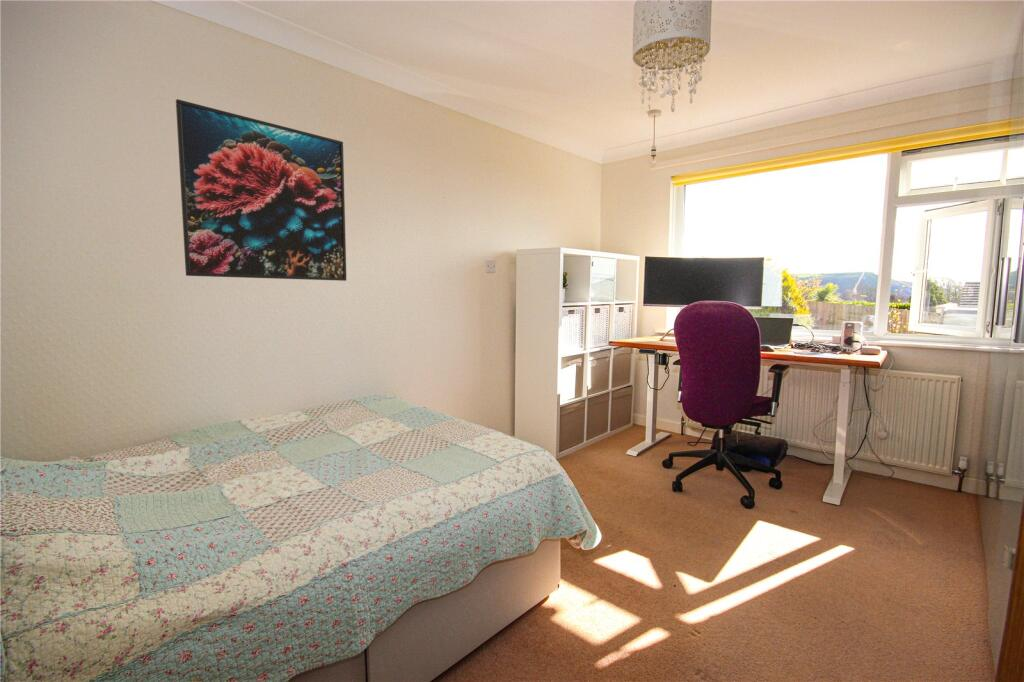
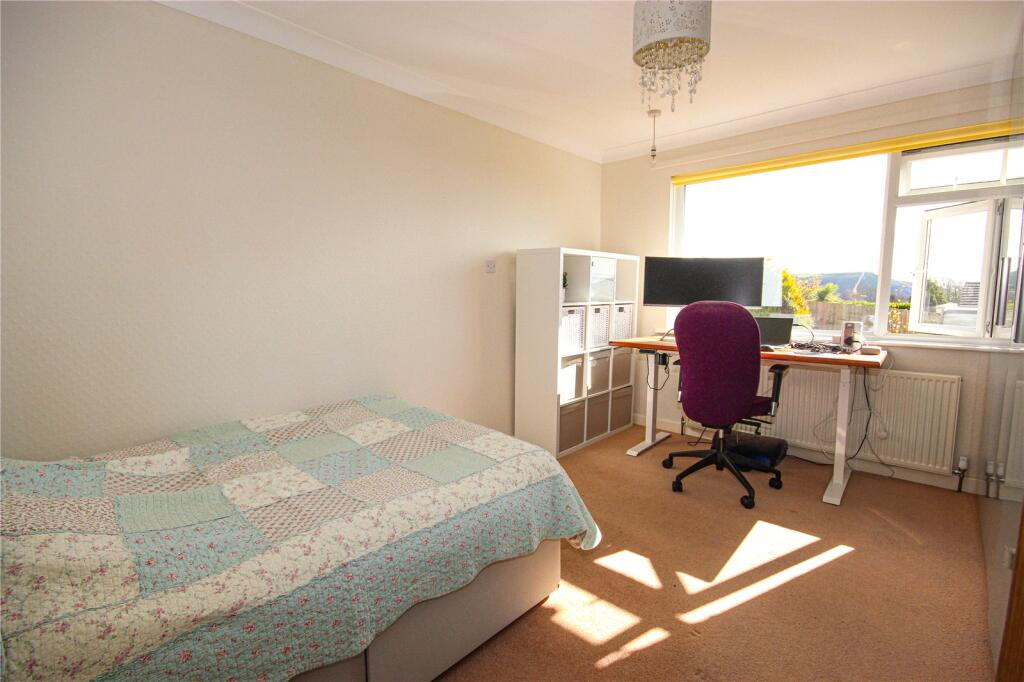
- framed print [175,98,348,282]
